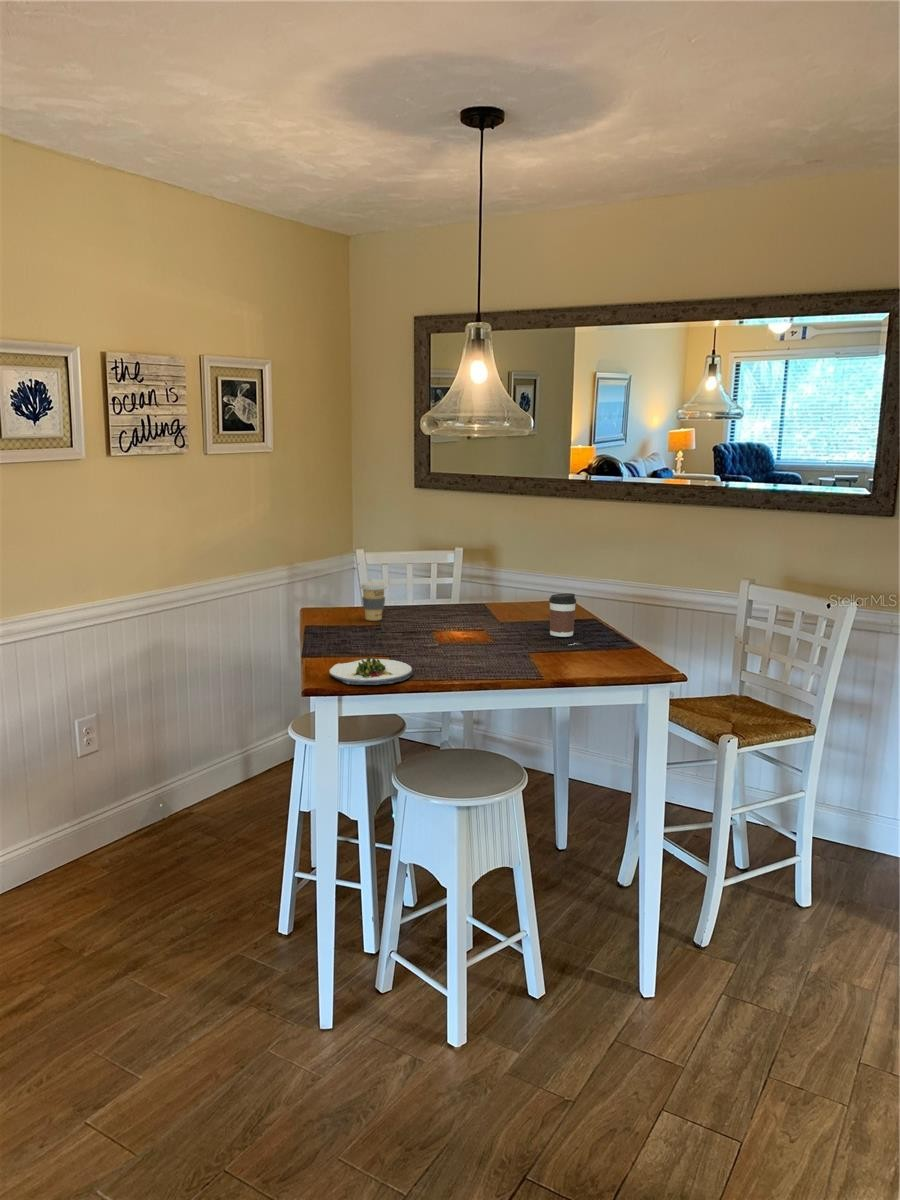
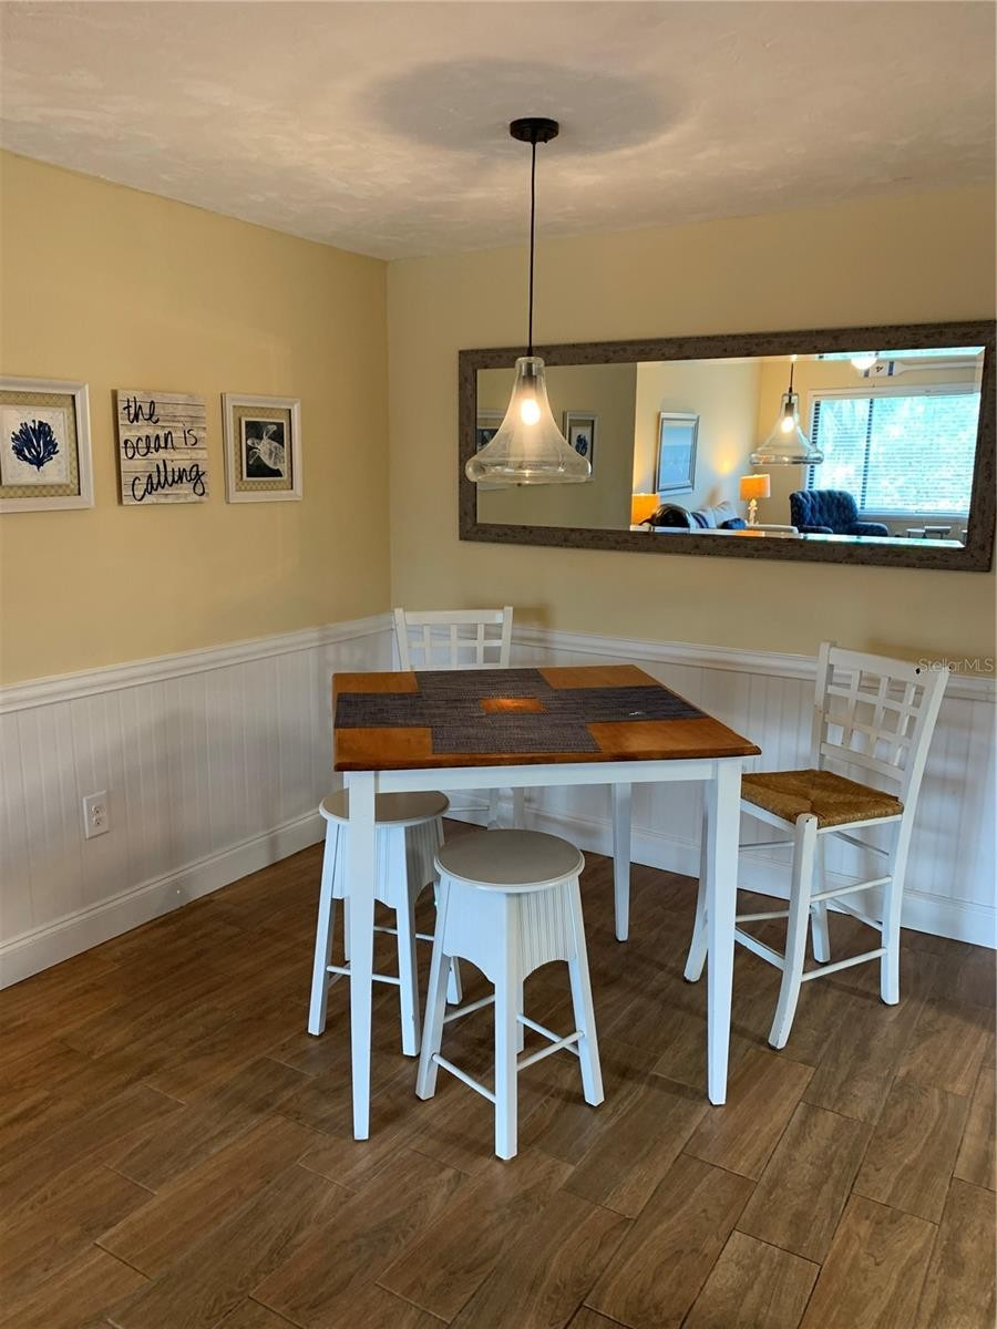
- coffee cup [548,592,577,638]
- coffee cup [359,581,388,622]
- salad plate [328,655,414,686]
